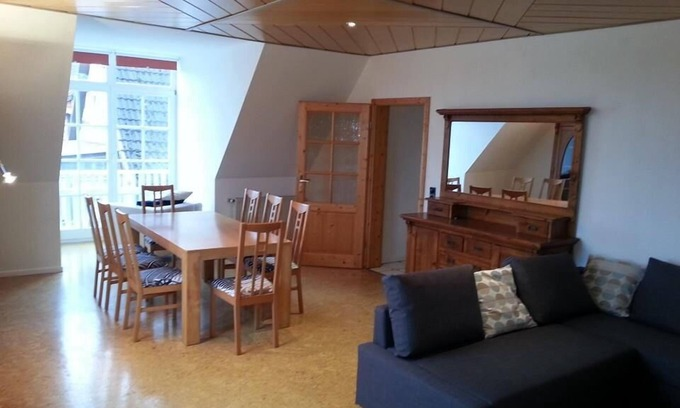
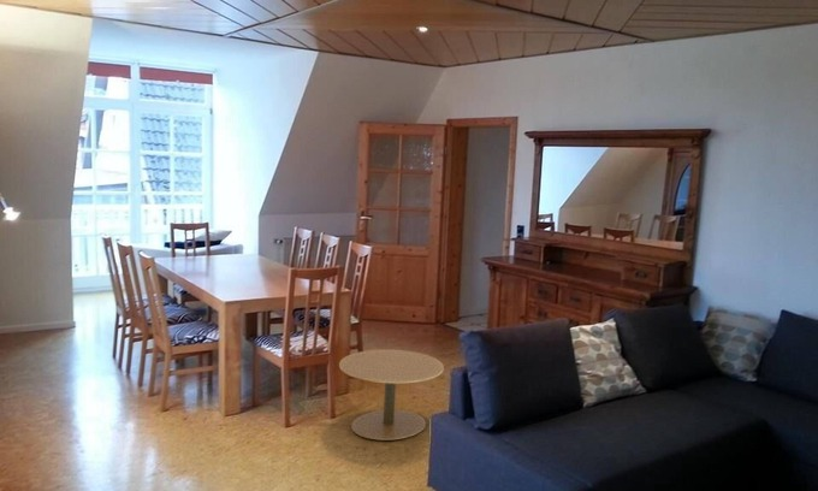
+ side table [338,349,445,440]
